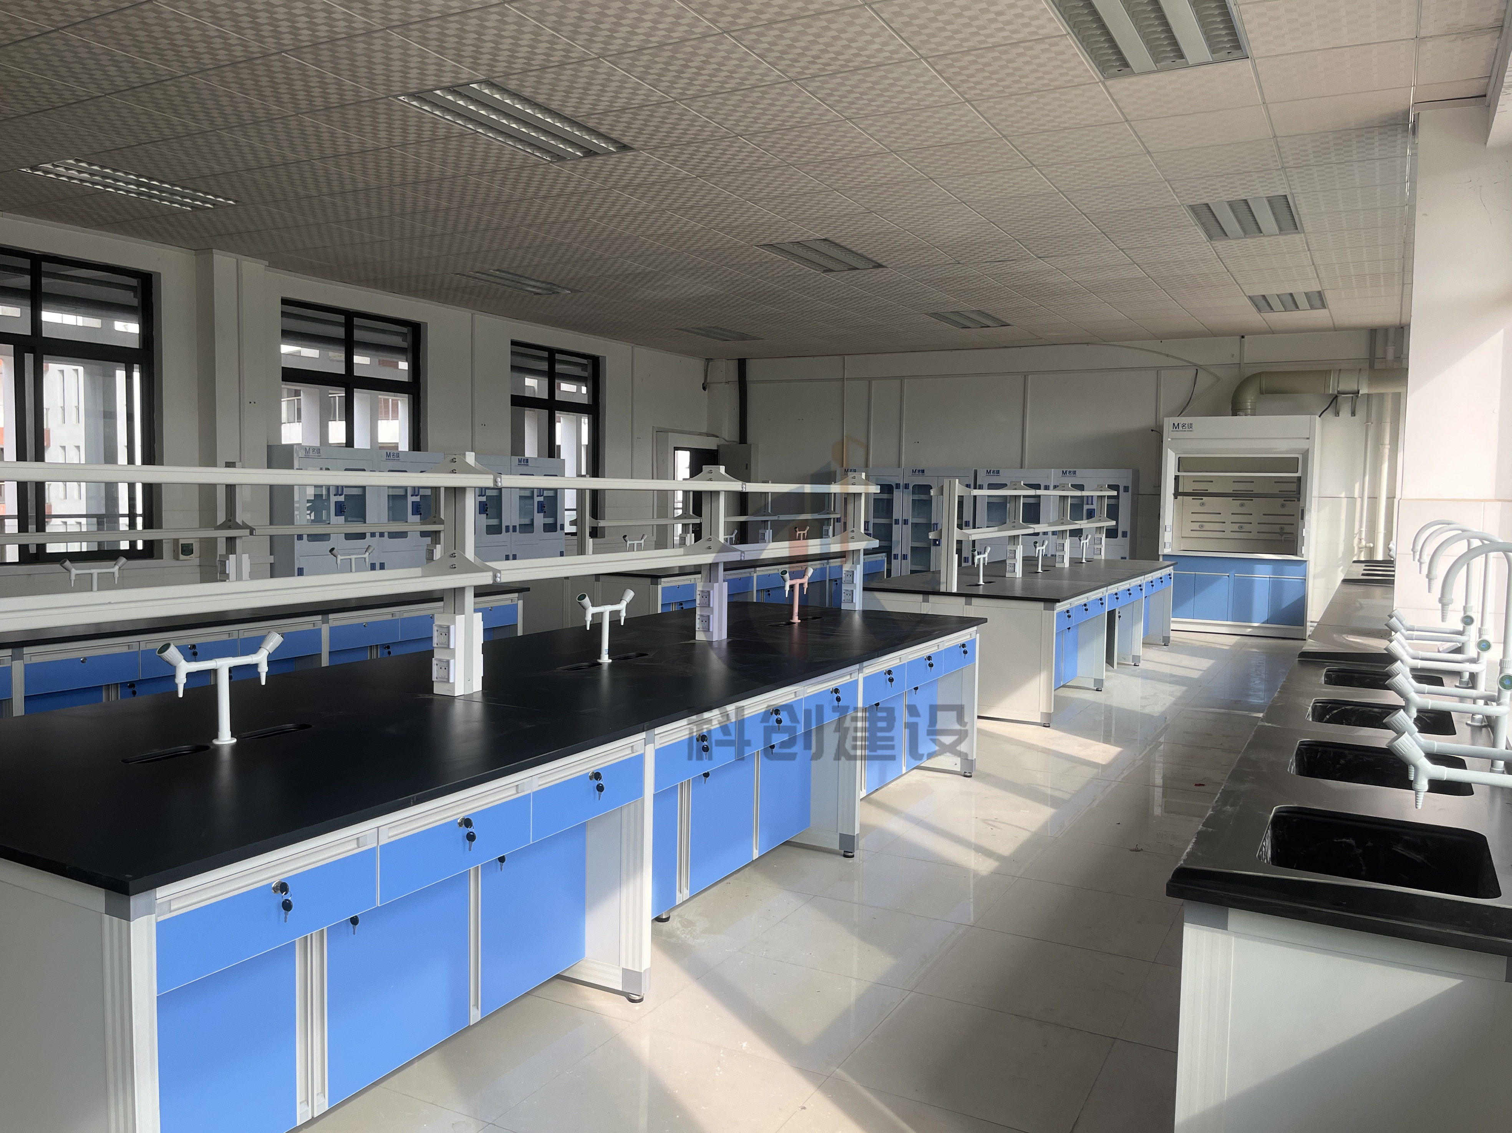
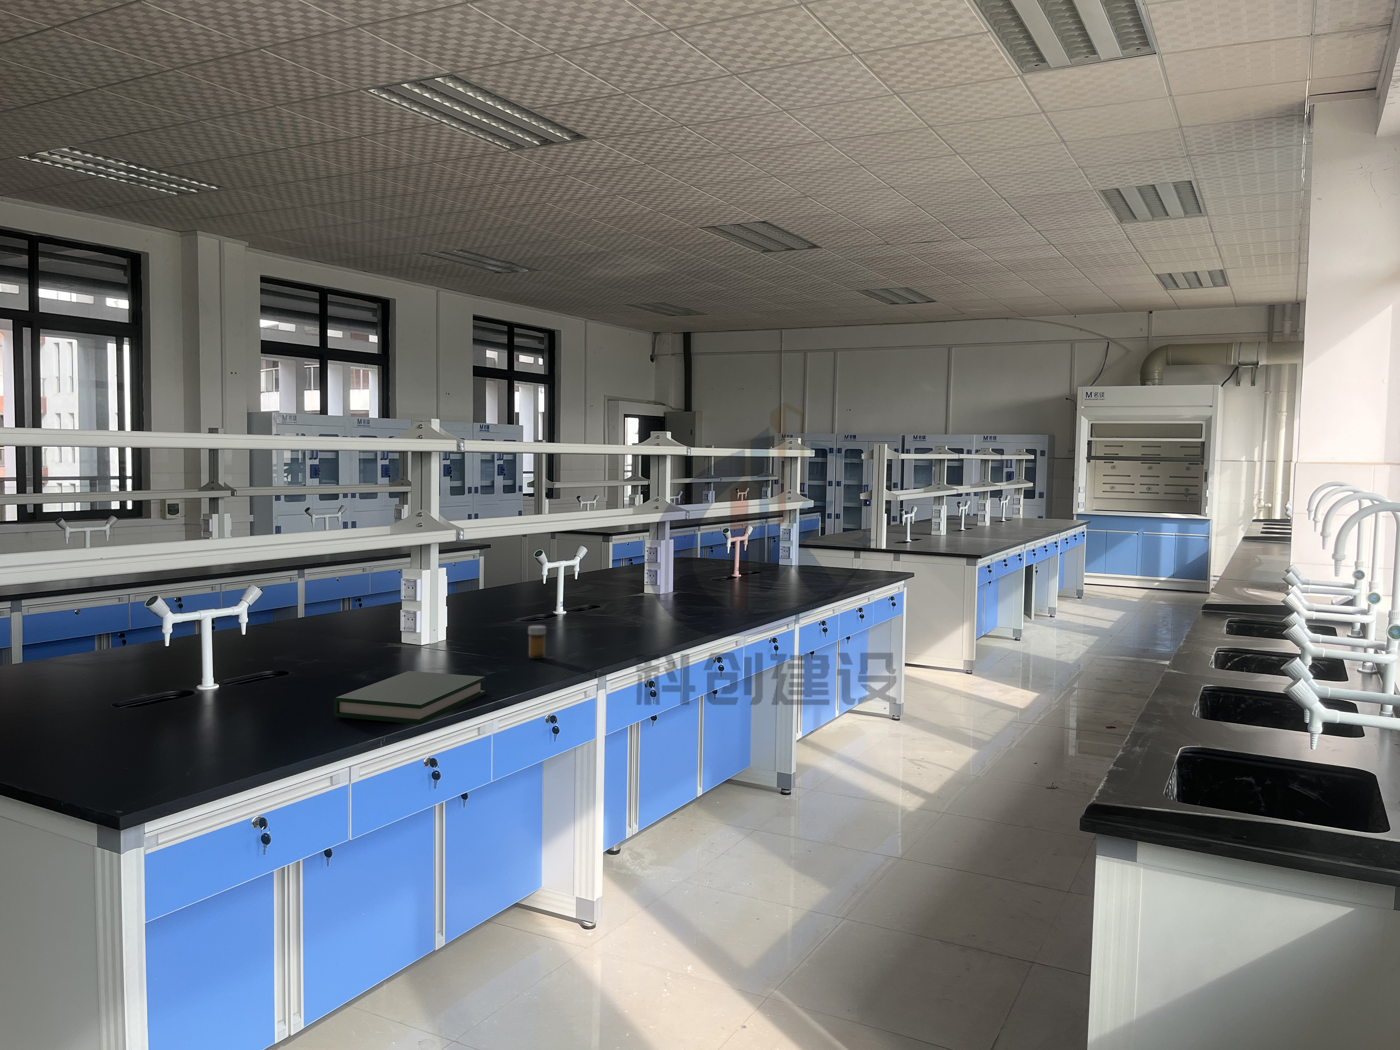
+ medicine [528,625,547,660]
+ hardback book [333,671,486,725]
